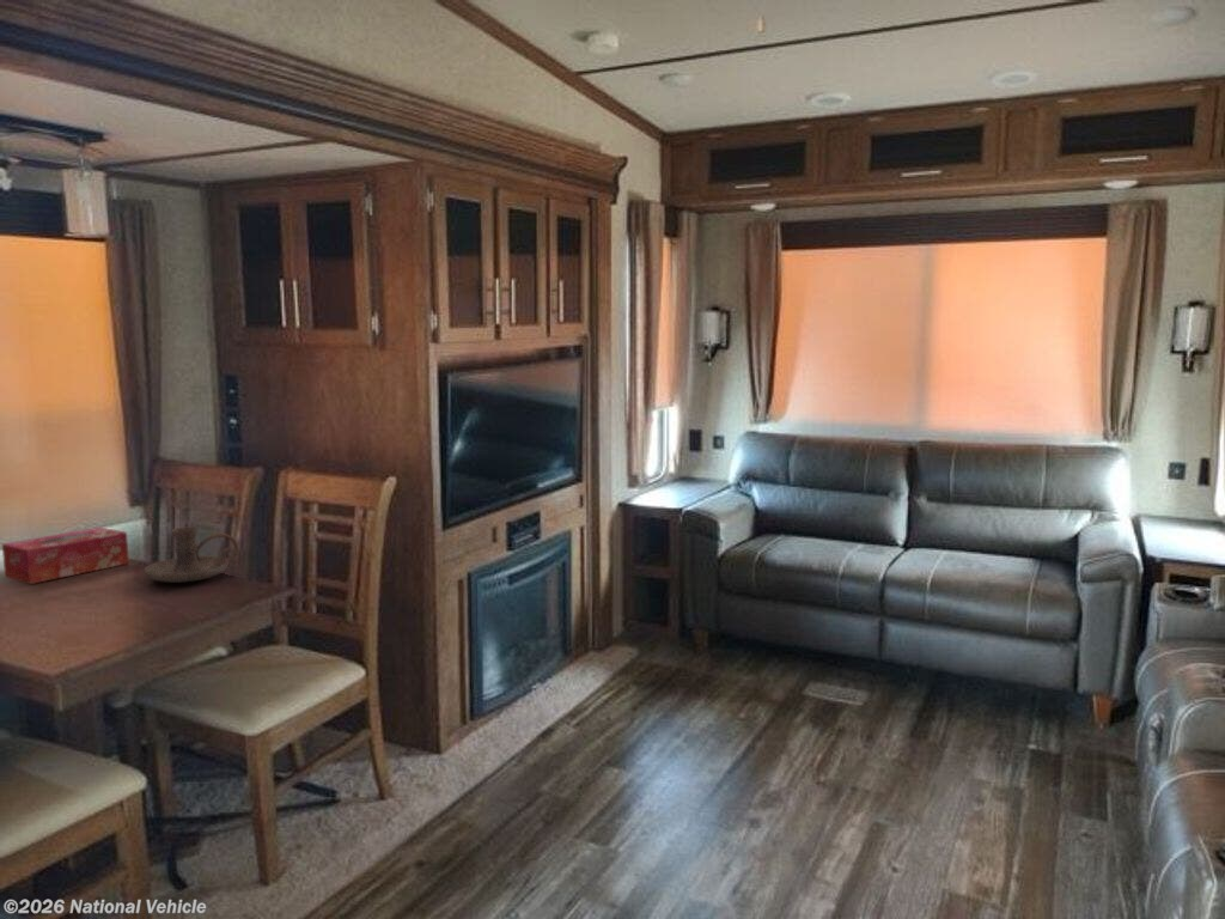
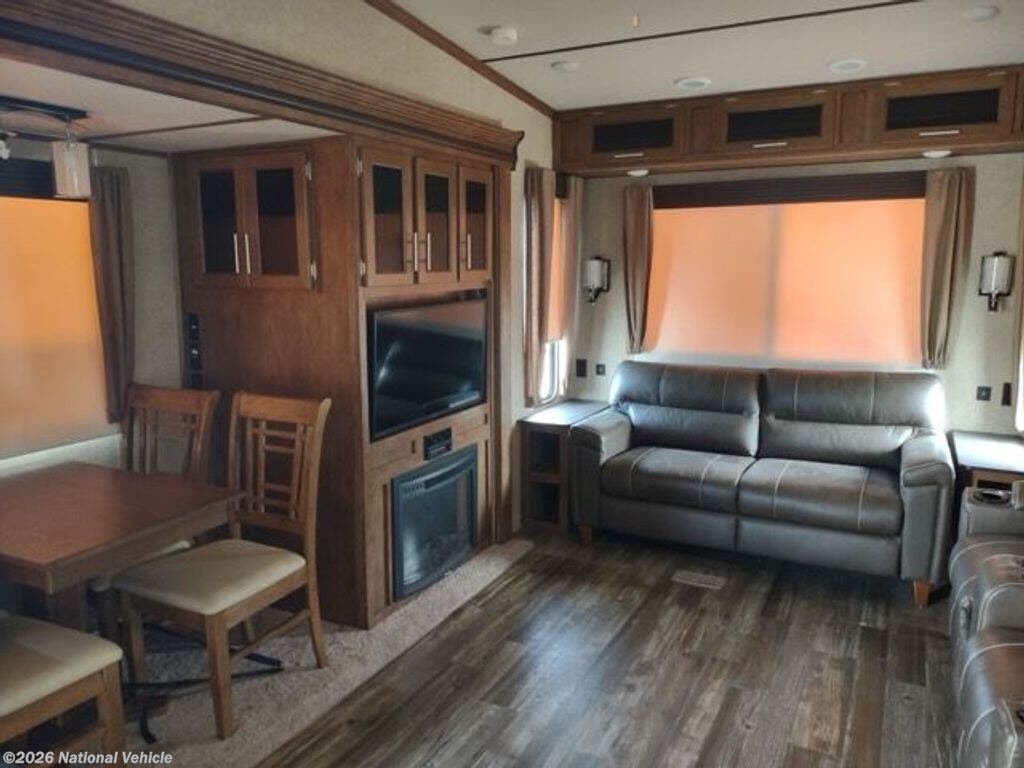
- candle holder [144,525,240,584]
- tissue box [1,527,130,585]
